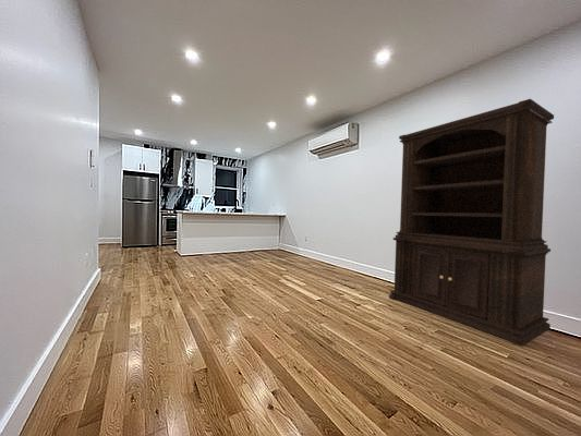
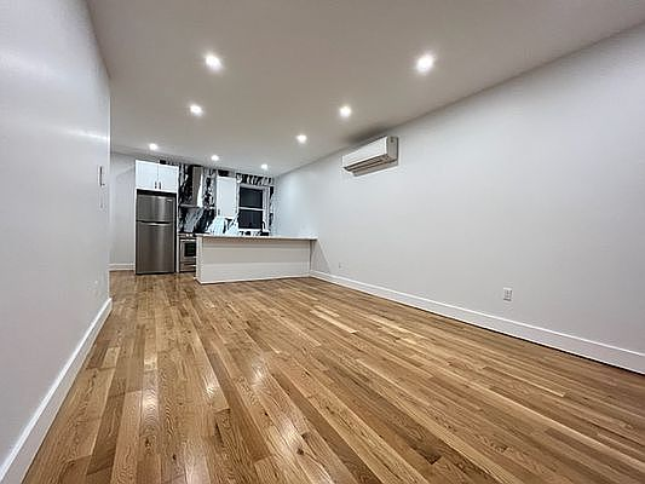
- hutch [388,98,555,347]
